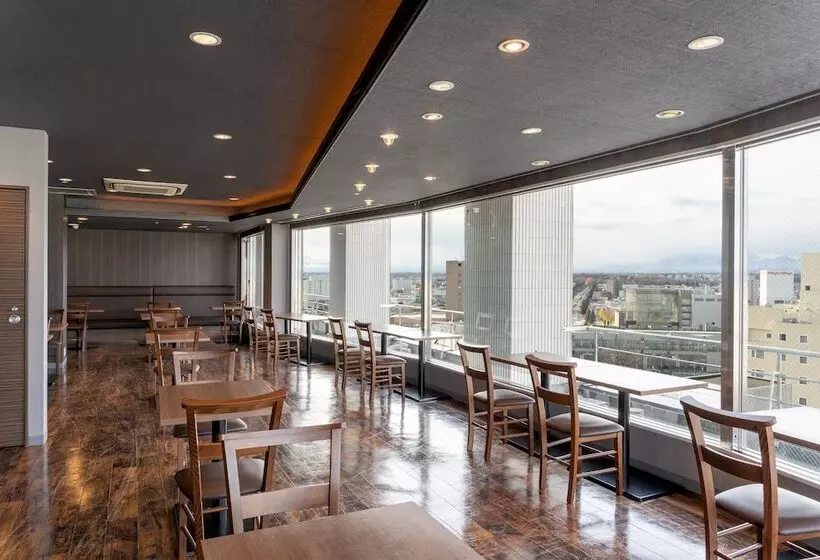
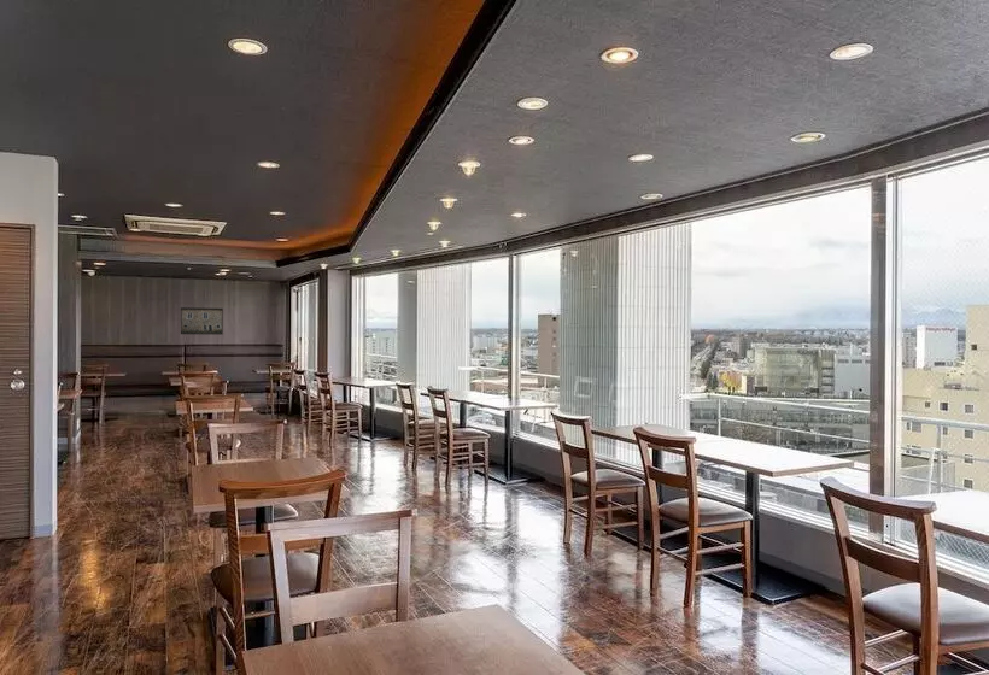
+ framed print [180,306,224,336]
